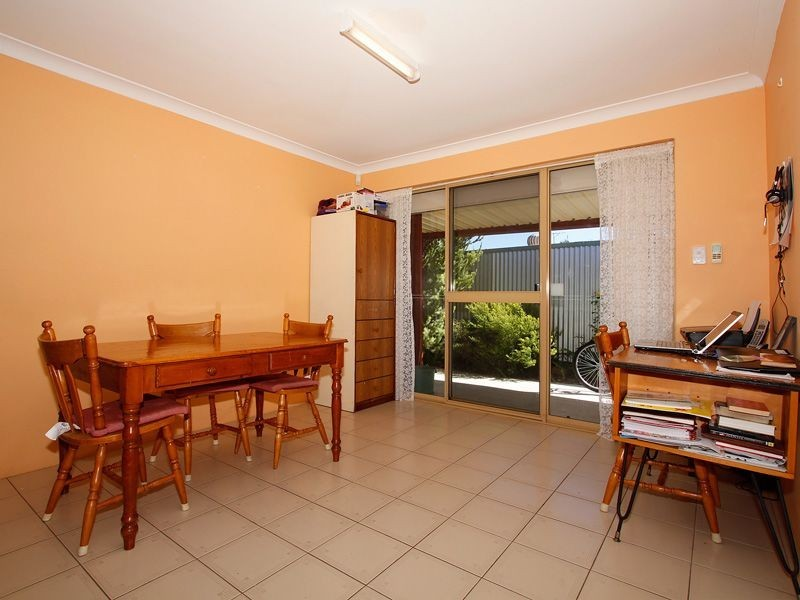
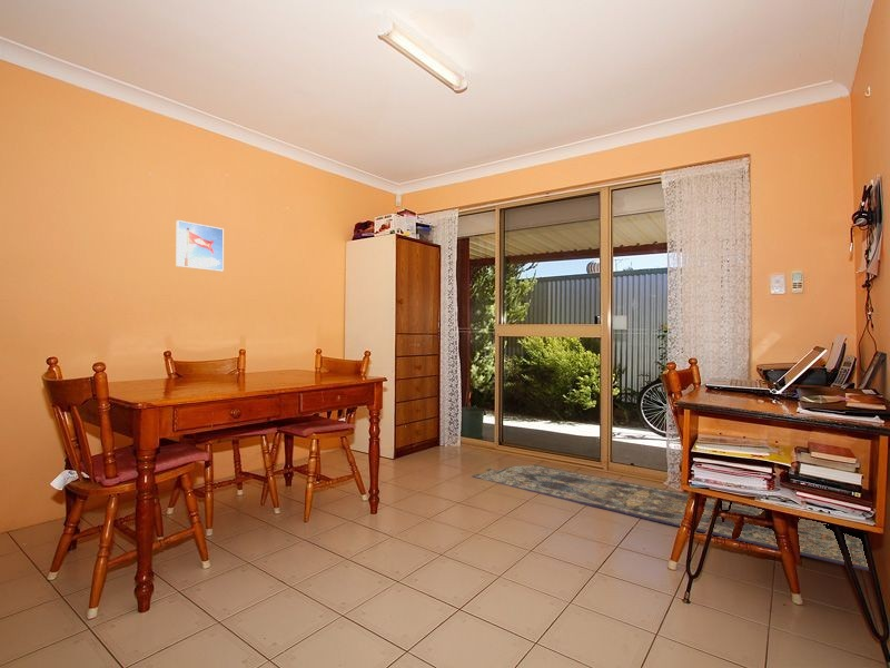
+ rug [472,463,877,572]
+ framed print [175,219,225,273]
